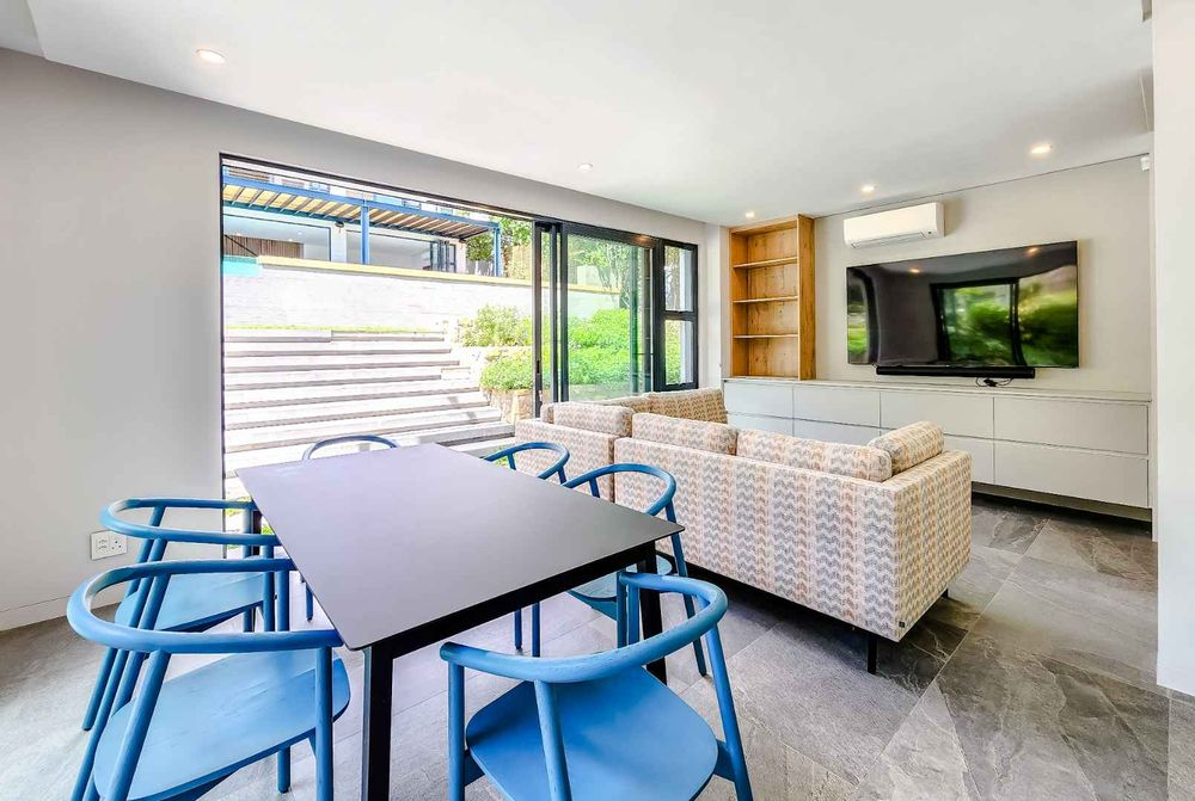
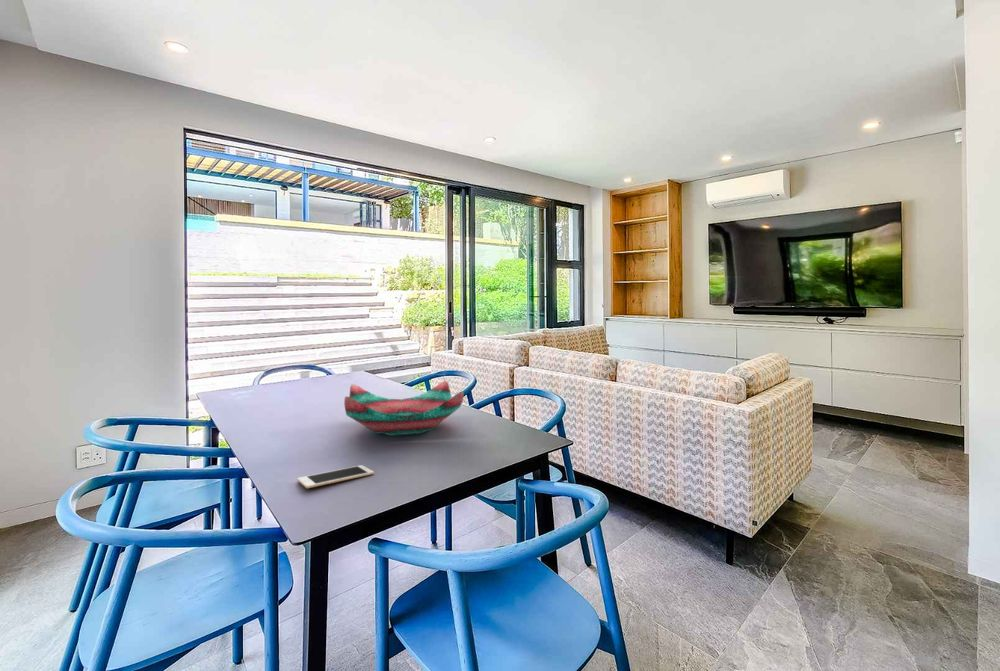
+ decorative bowl [343,380,464,437]
+ cell phone [297,464,375,489]
